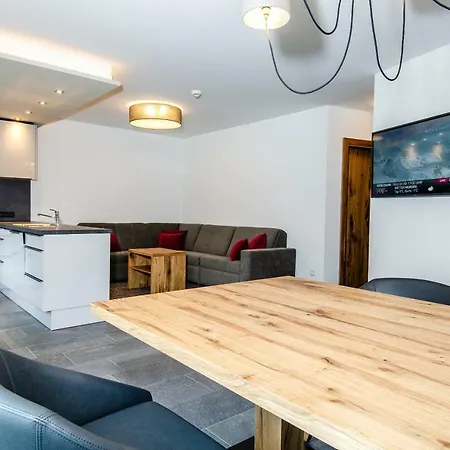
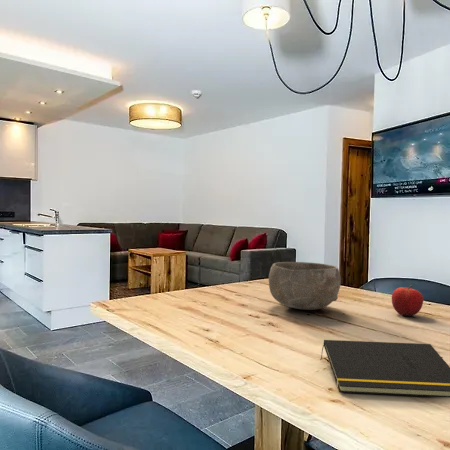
+ notepad [320,339,450,399]
+ fruit [391,284,424,317]
+ bowl [268,261,342,311]
